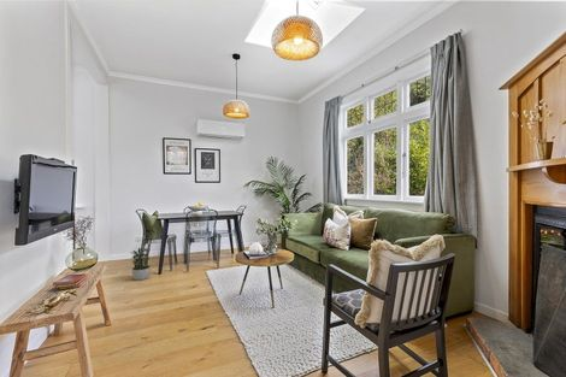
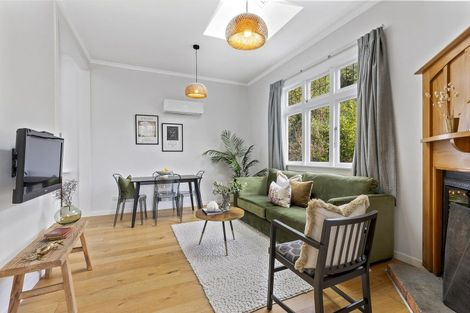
- potted plant [130,246,152,282]
